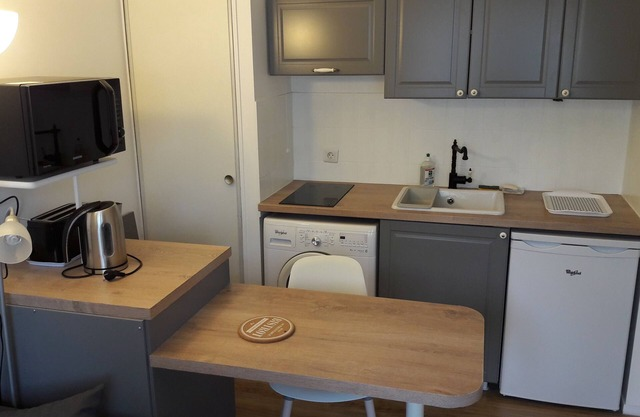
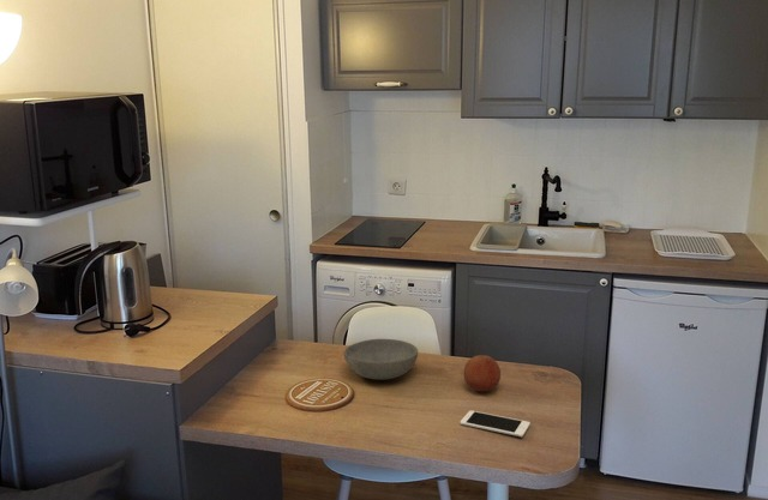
+ fruit [463,354,502,392]
+ bowl [343,338,419,381]
+ cell phone [460,409,532,438]
